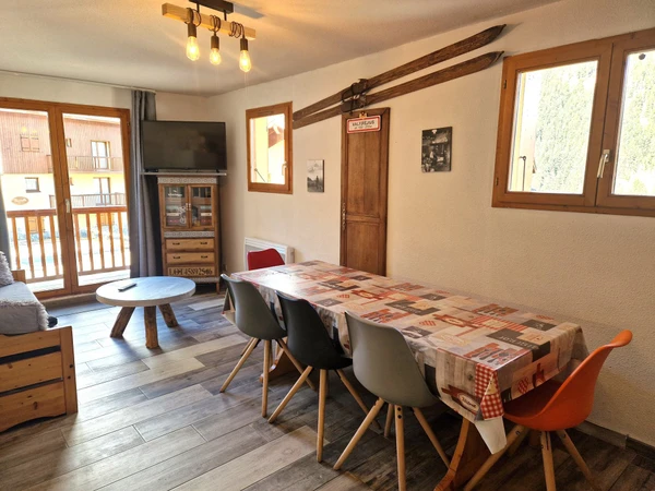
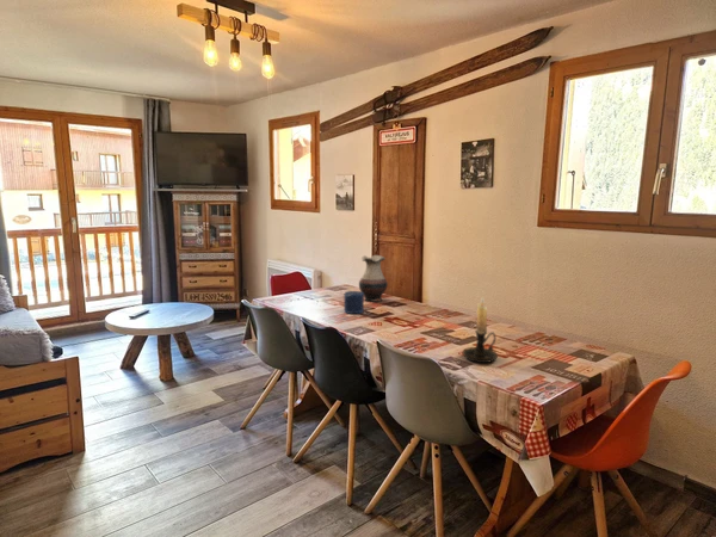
+ candle holder [461,295,499,364]
+ candle [342,290,365,315]
+ vase [358,254,389,303]
